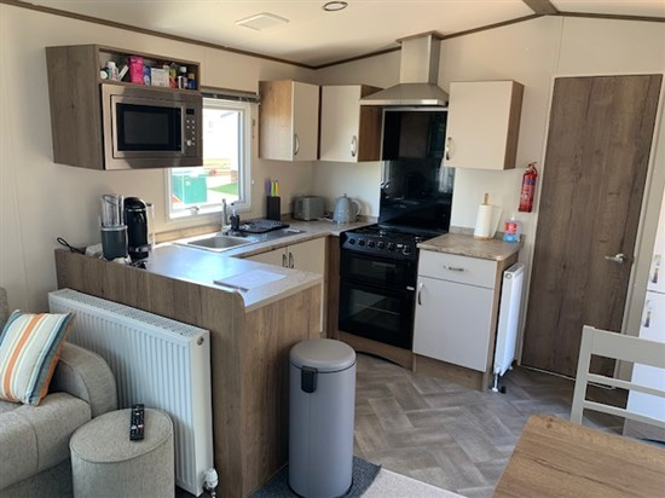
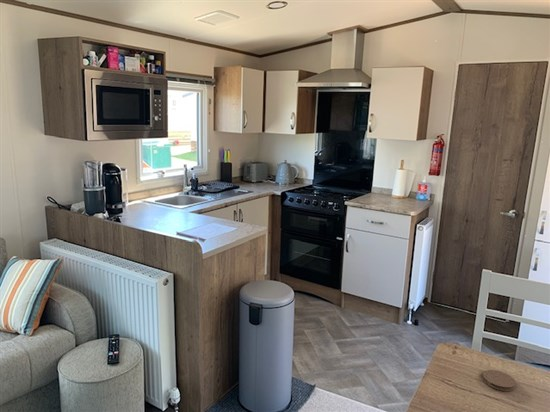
+ coaster [481,369,517,392]
